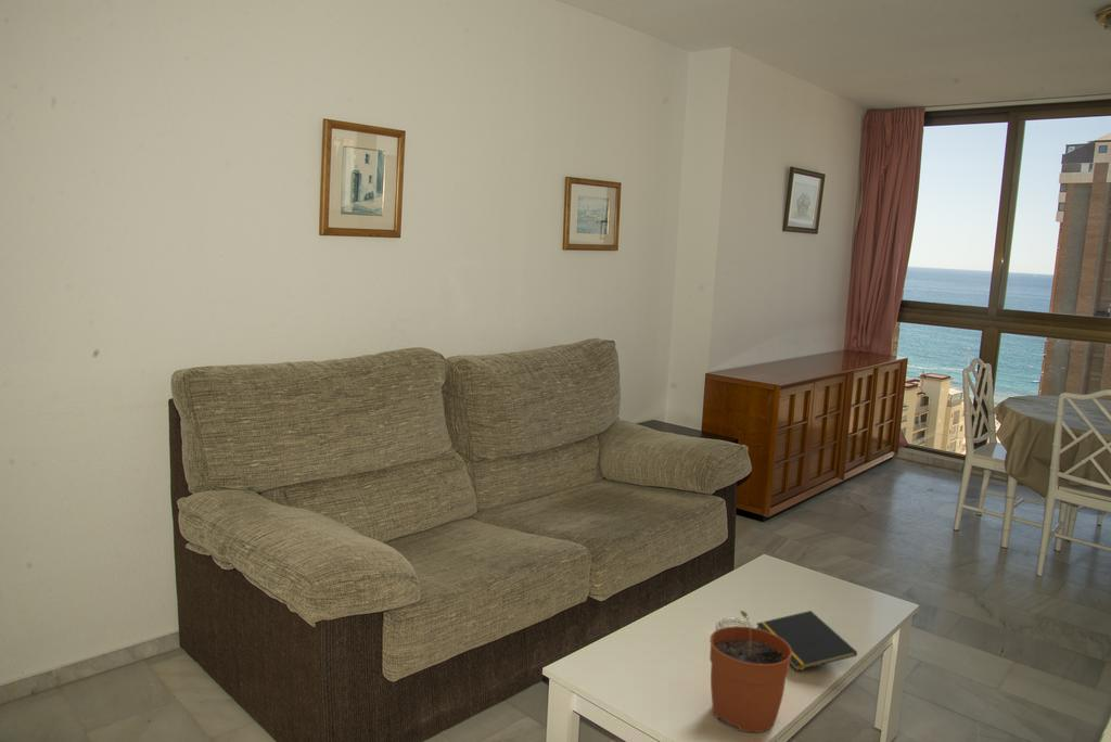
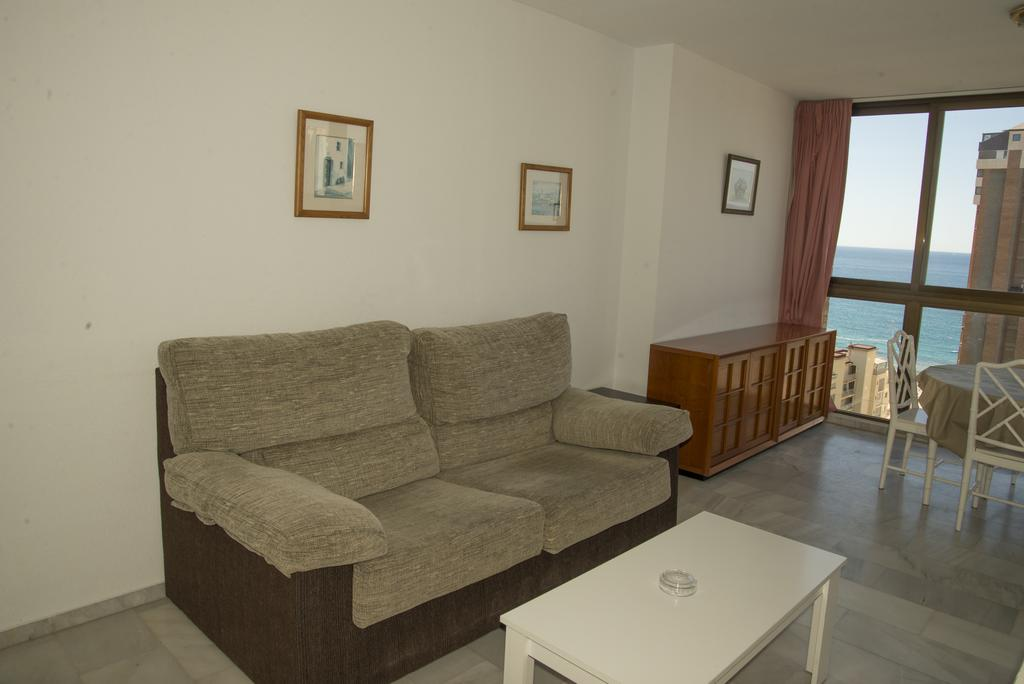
- plant pot [708,610,792,733]
- notepad [755,610,858,671]
